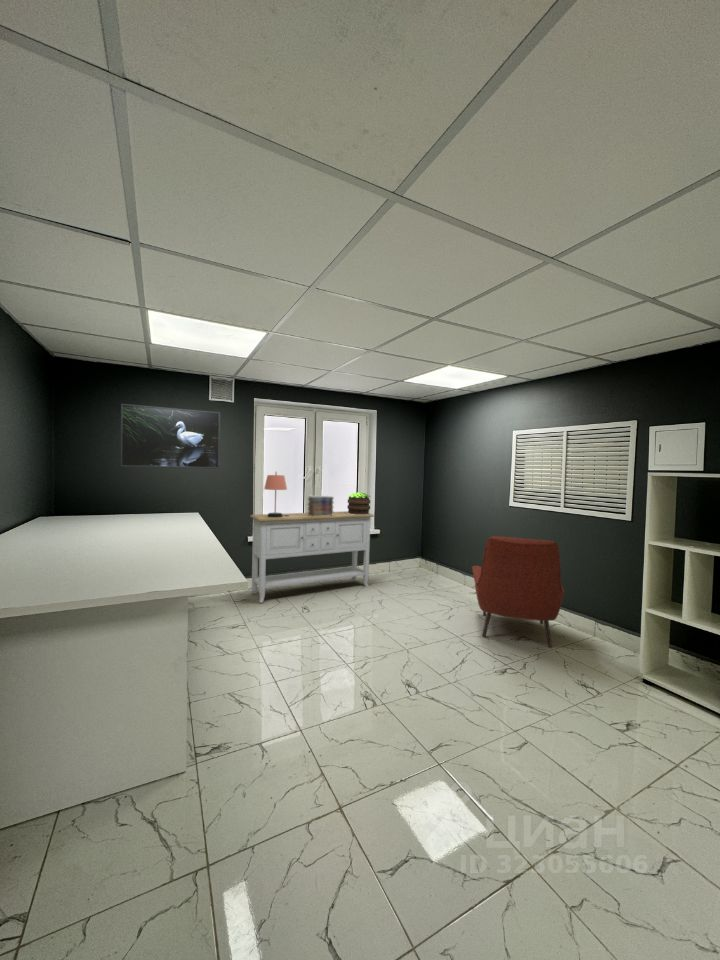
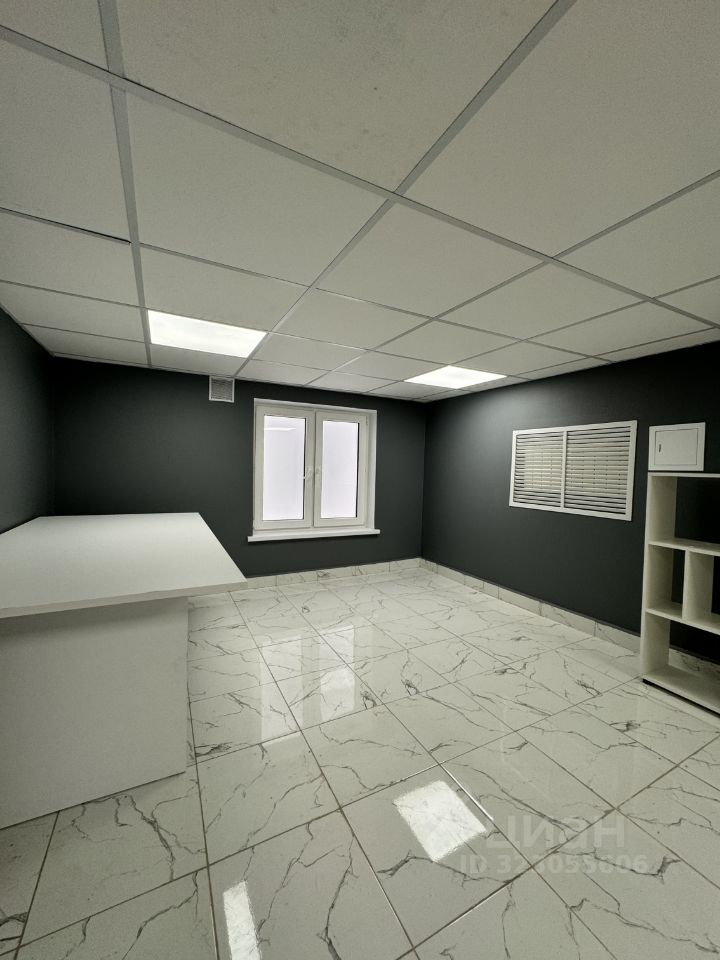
- table lamp [263,471,289,518]
- chair [471,535,565,649]
- book stack [306,495,335,516]
- sideboard [249,510,375,604]
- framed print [119,403,221,470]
- potted plant [346,491,371,514]
